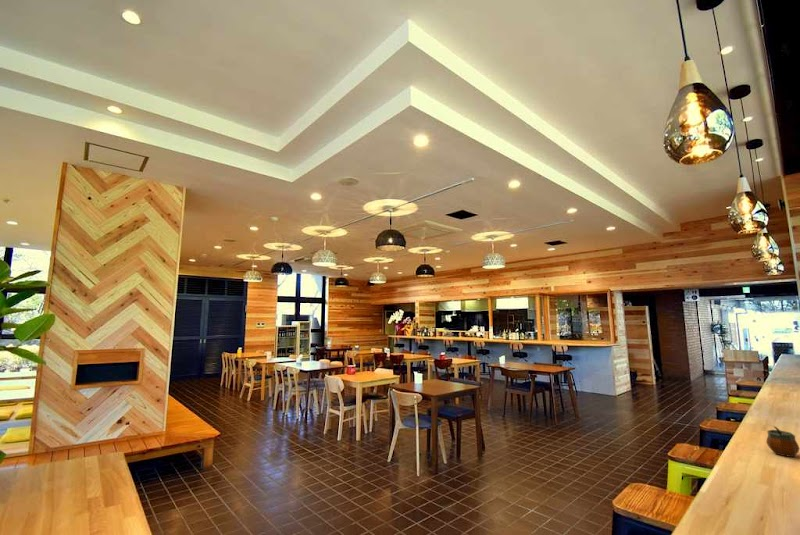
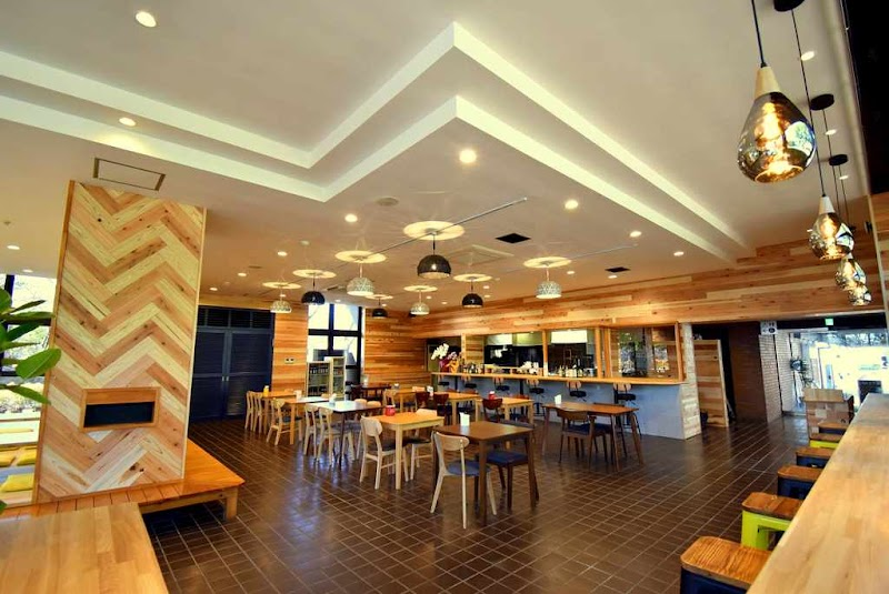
- gourd [765,425,800,458]
